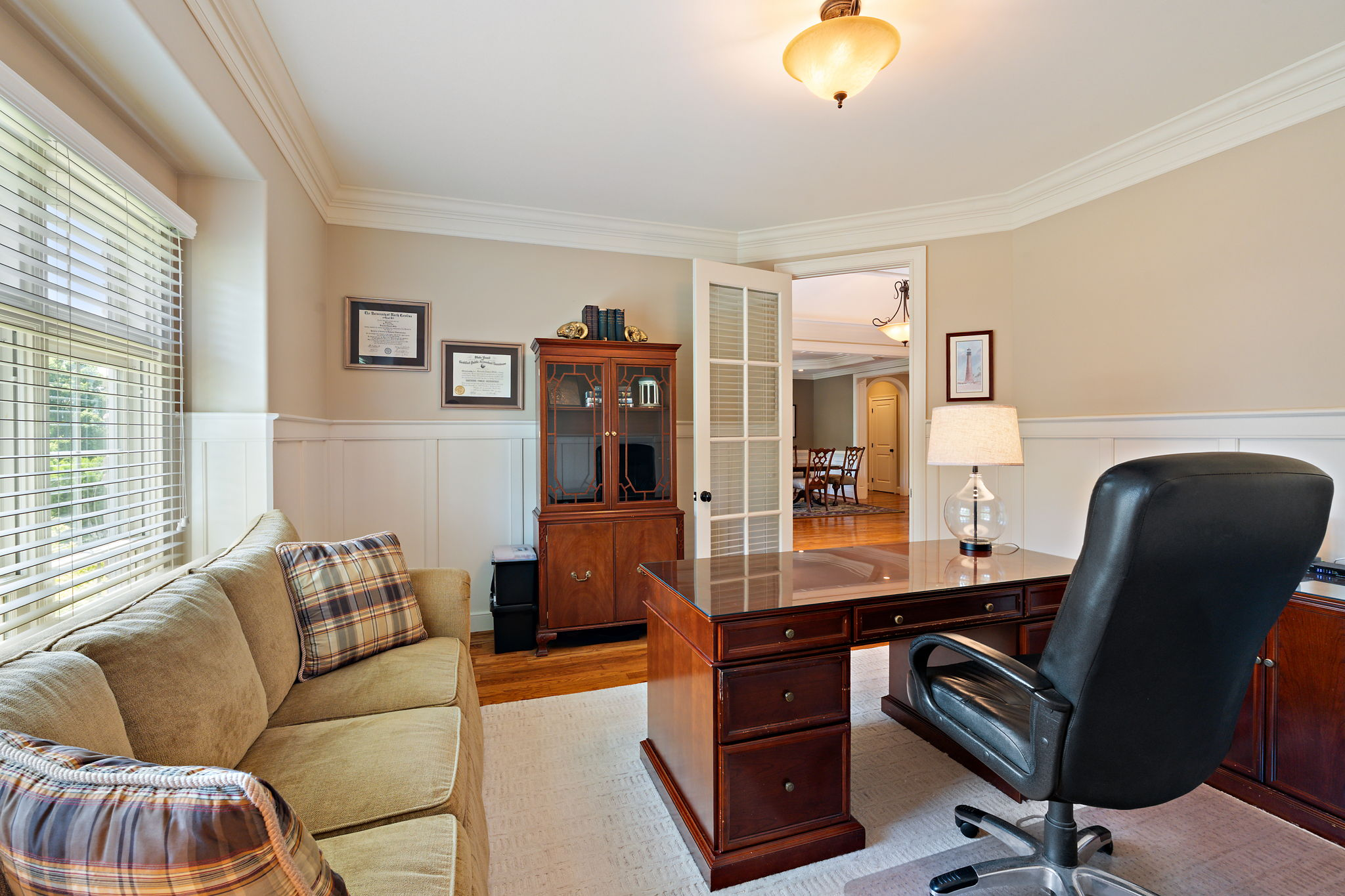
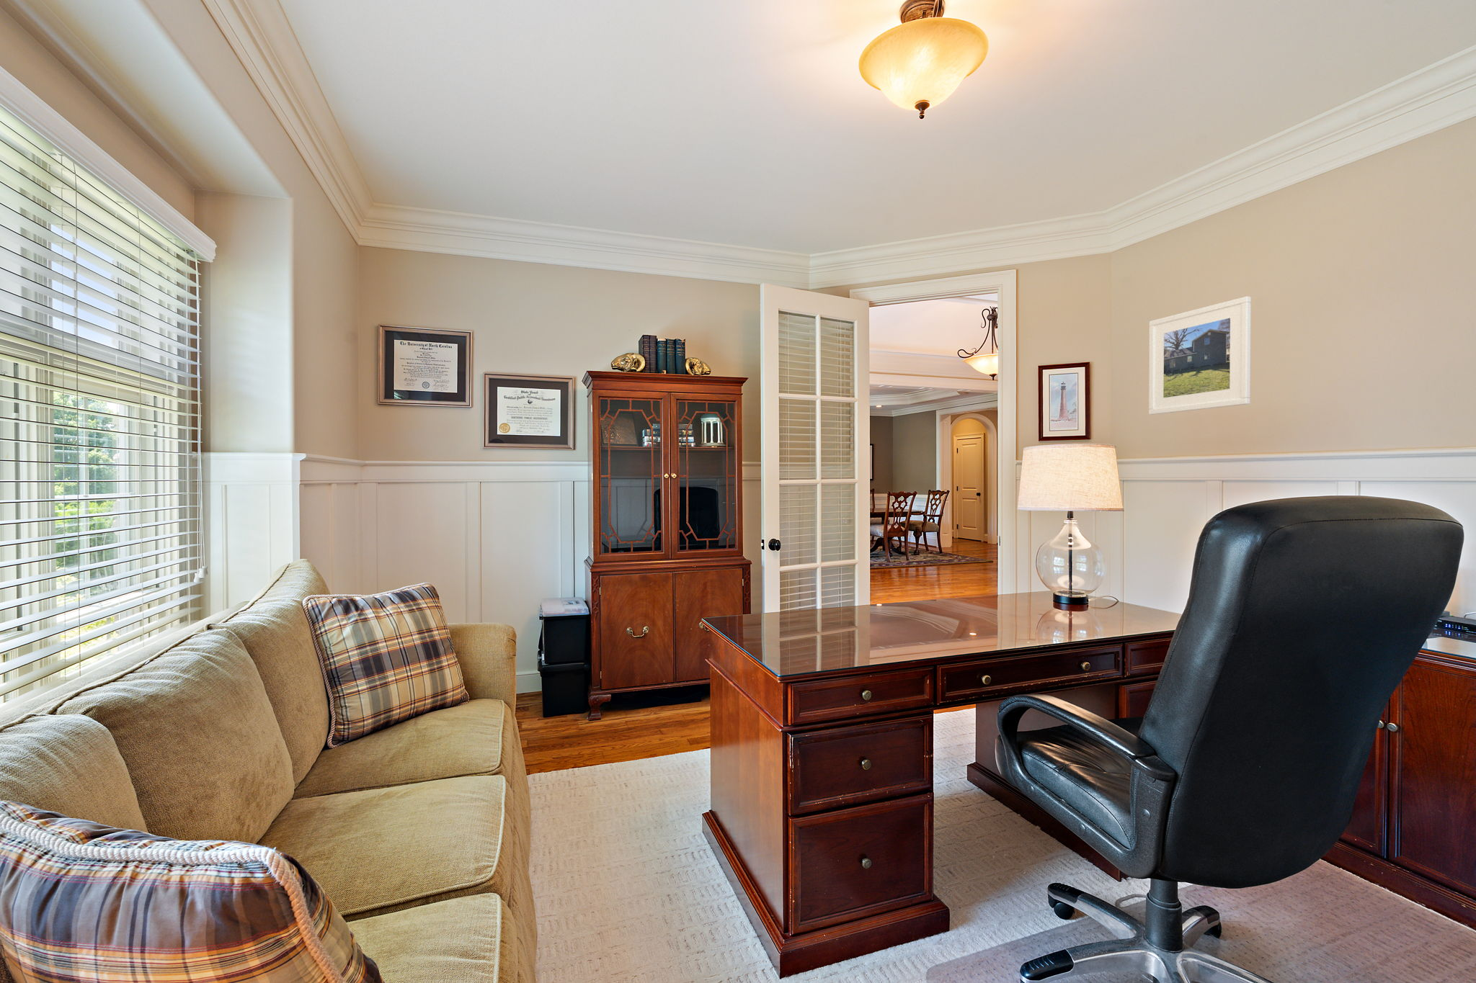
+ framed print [1148,296,1251,416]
